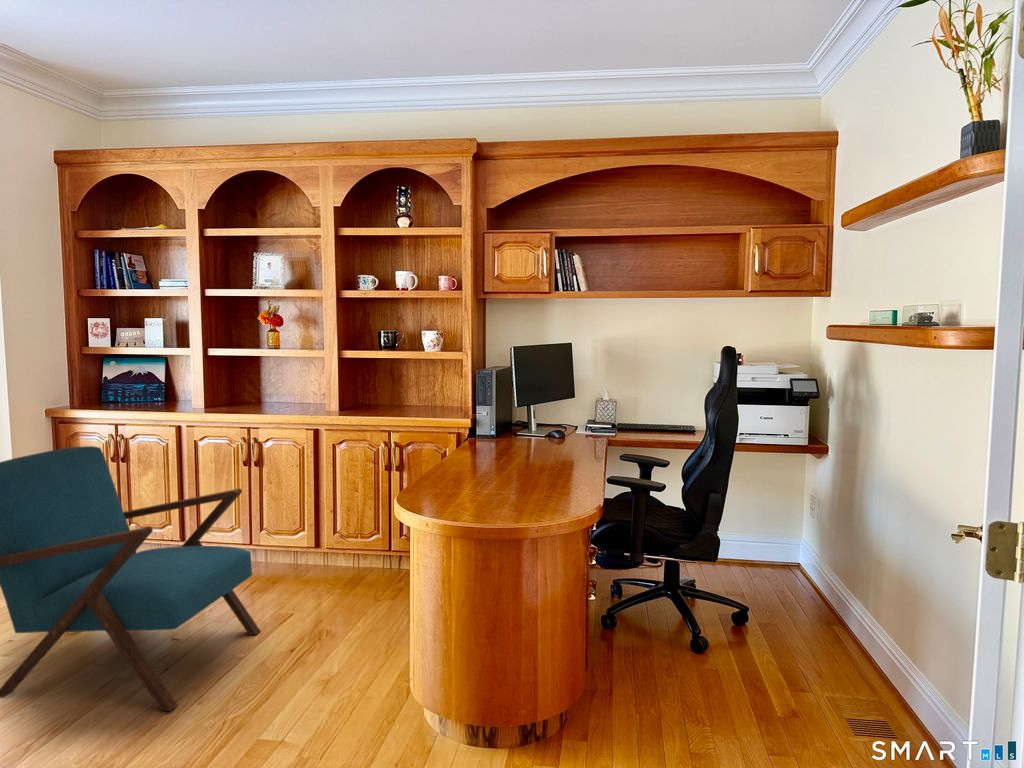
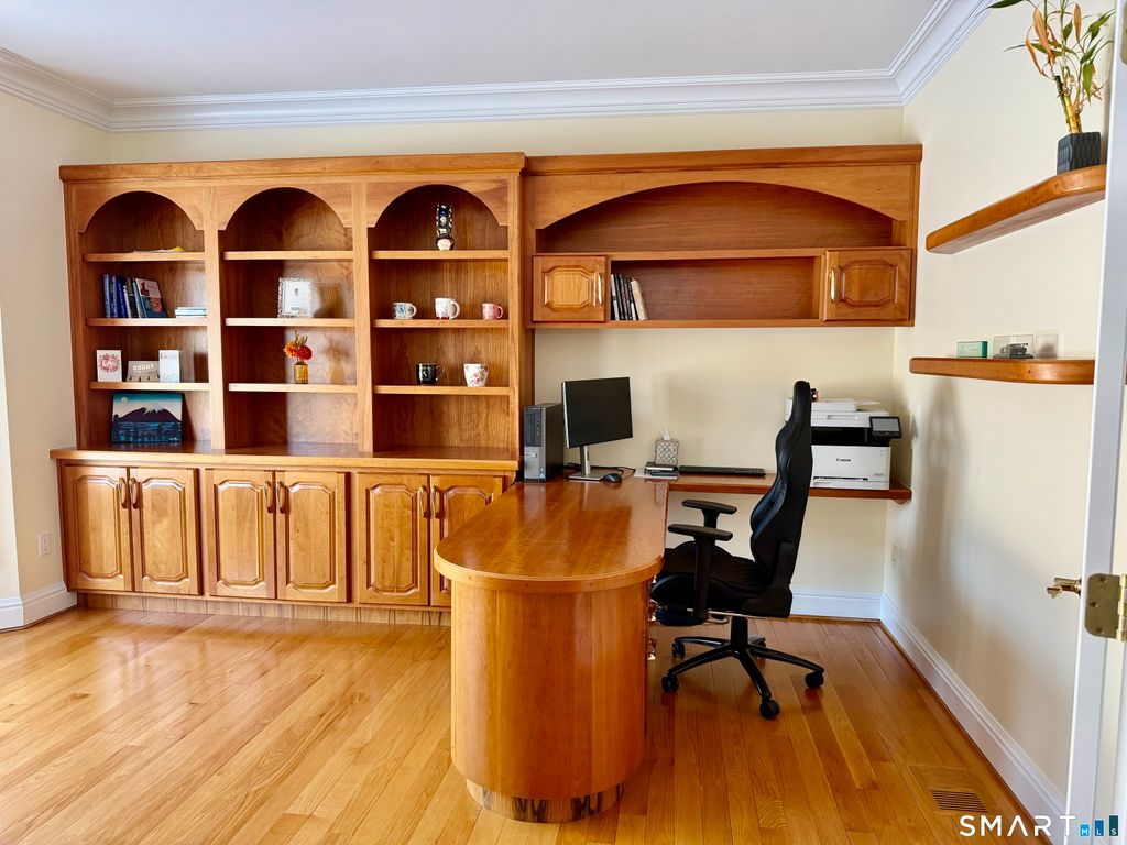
- armchair [0,445,261,712]
